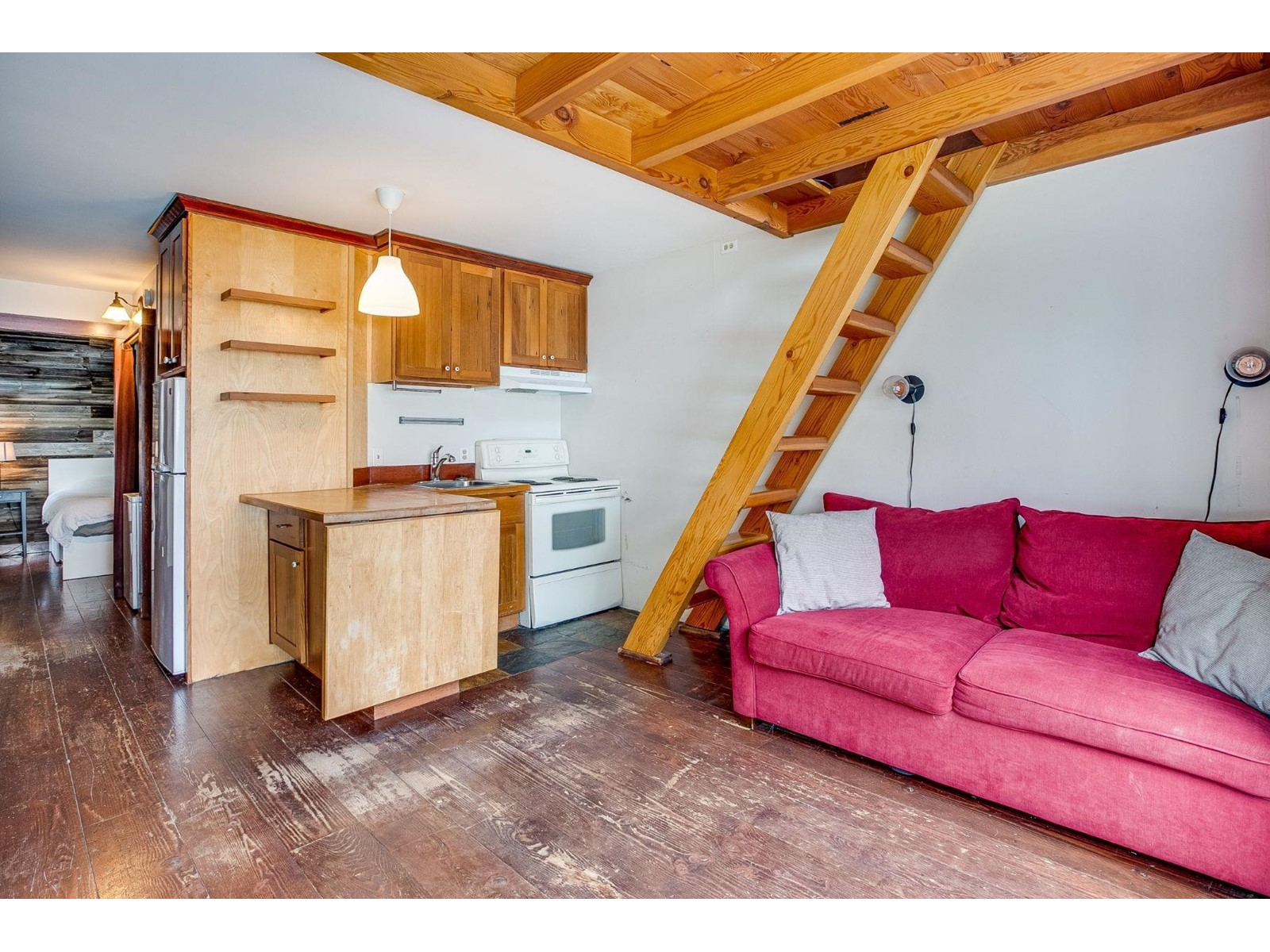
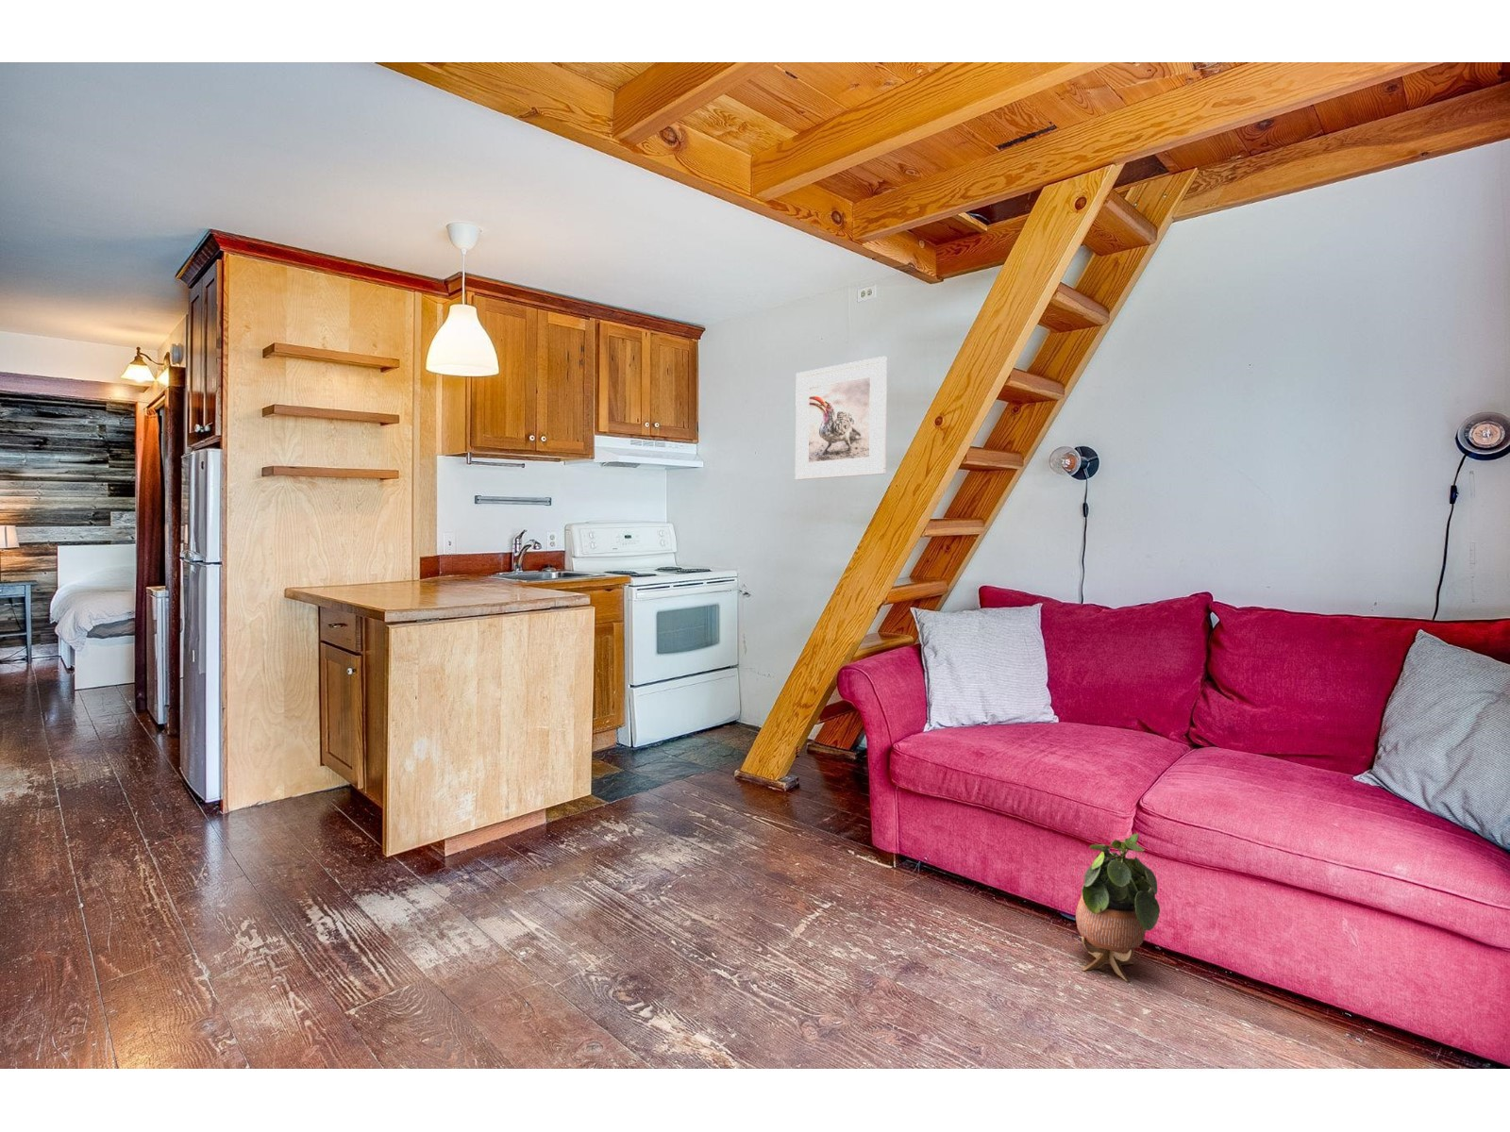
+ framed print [794,356,888,482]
+ potted plant [1075,834,1160,983]
